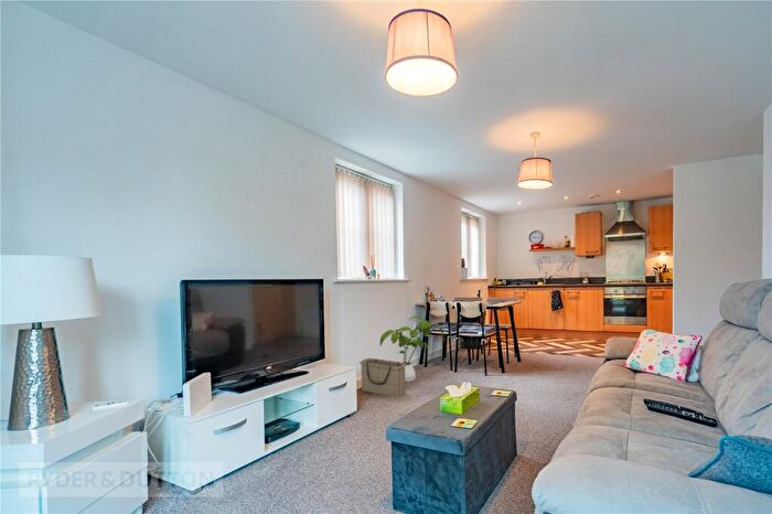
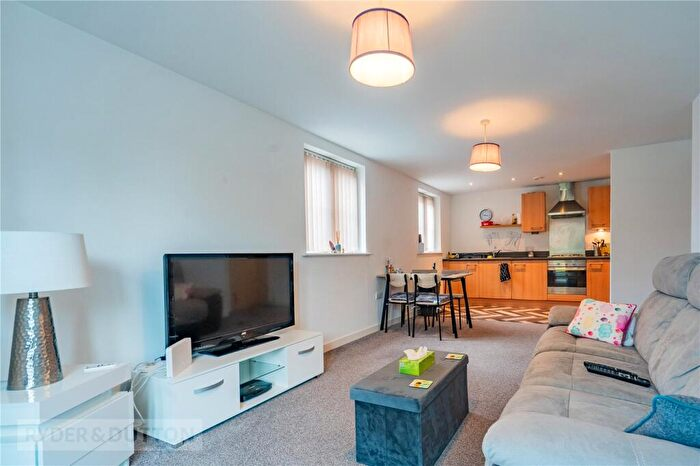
- house plant [379,314,444,383]
- basket [358,357,406,398]
